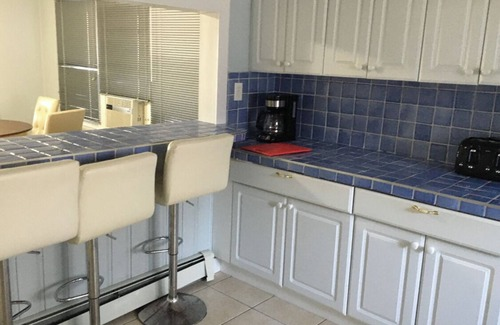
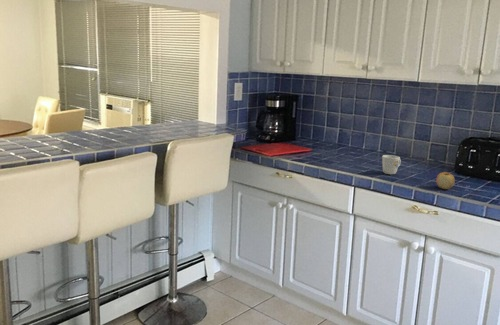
+ mug [381,154,402,175]
+ apple [435,170,456,190]
